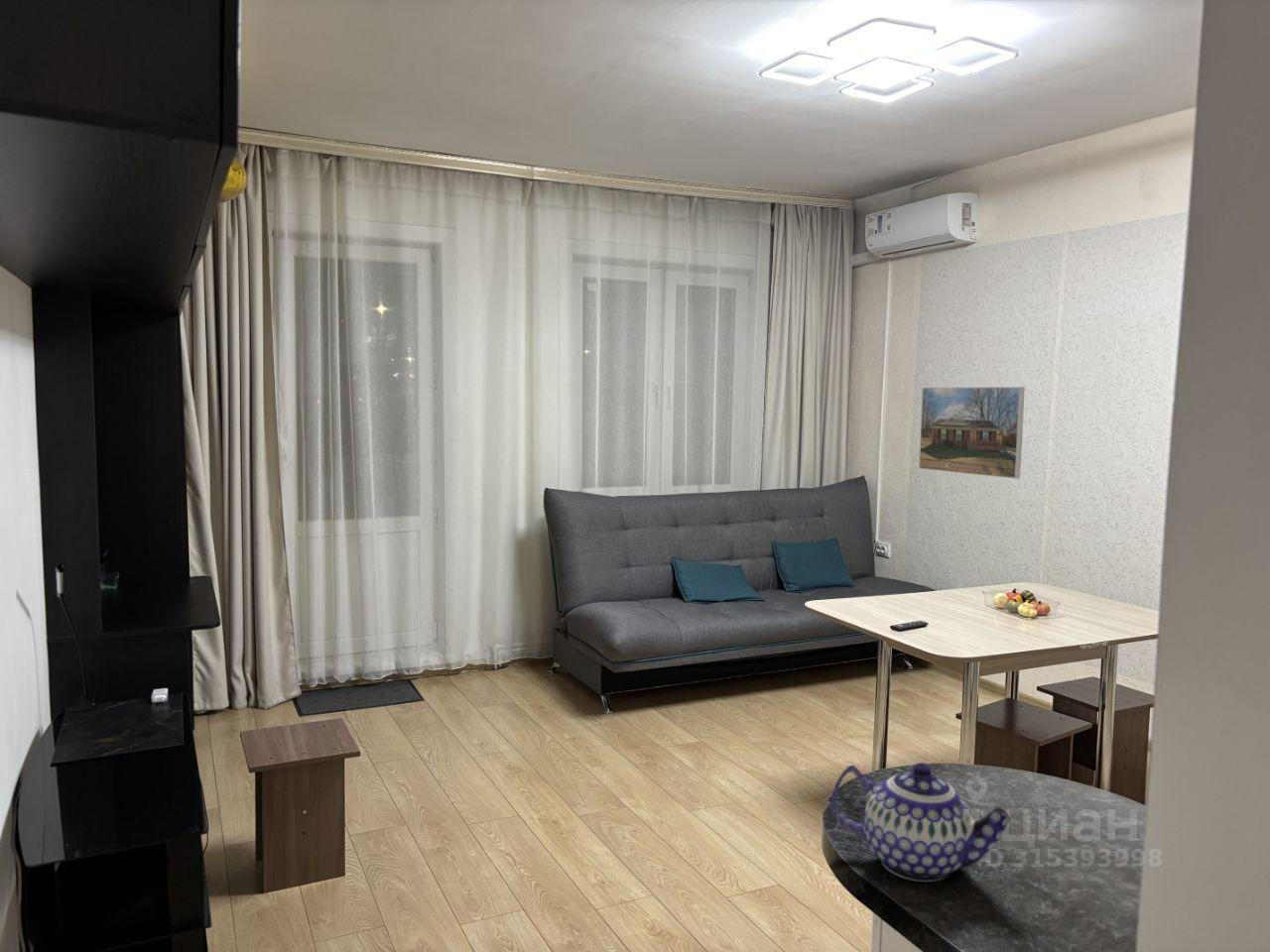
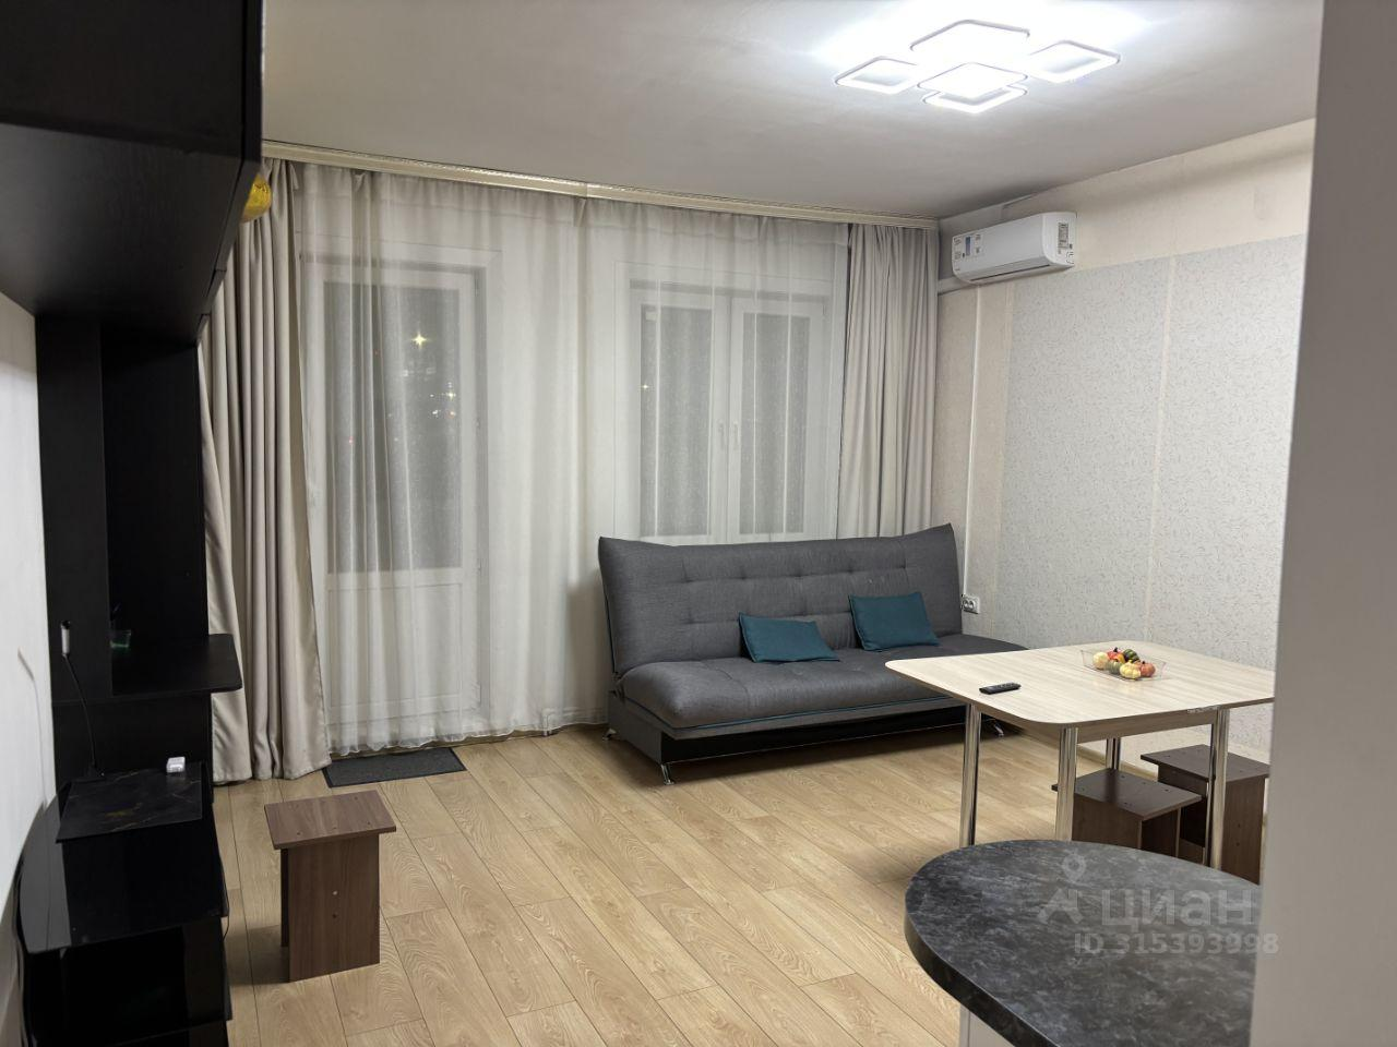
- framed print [918,386,1026,480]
- teapot [830,762,1012,883]
